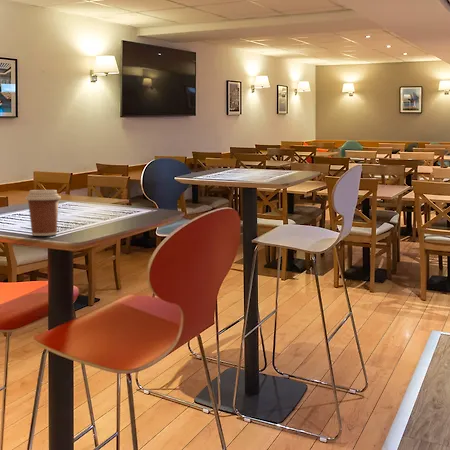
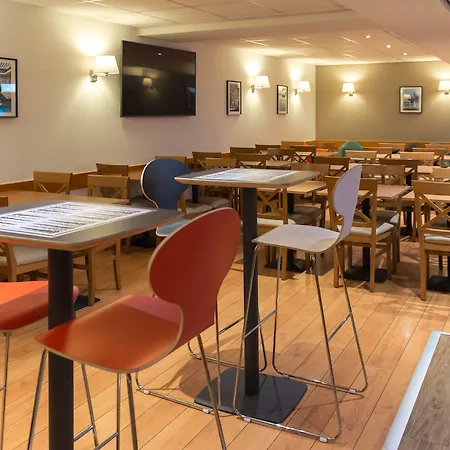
- coffee cup [24,189,62,237]
